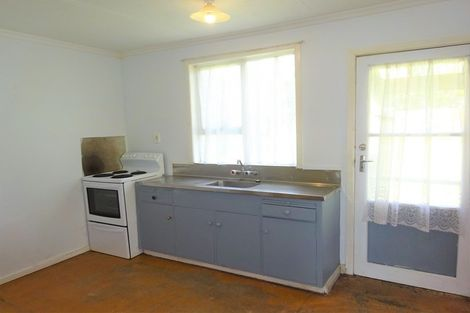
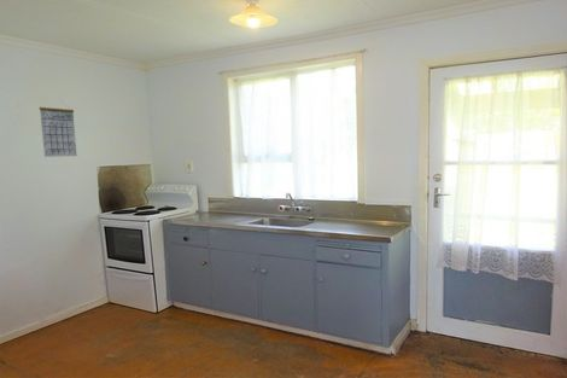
+ calendar [39,101,77,158]
